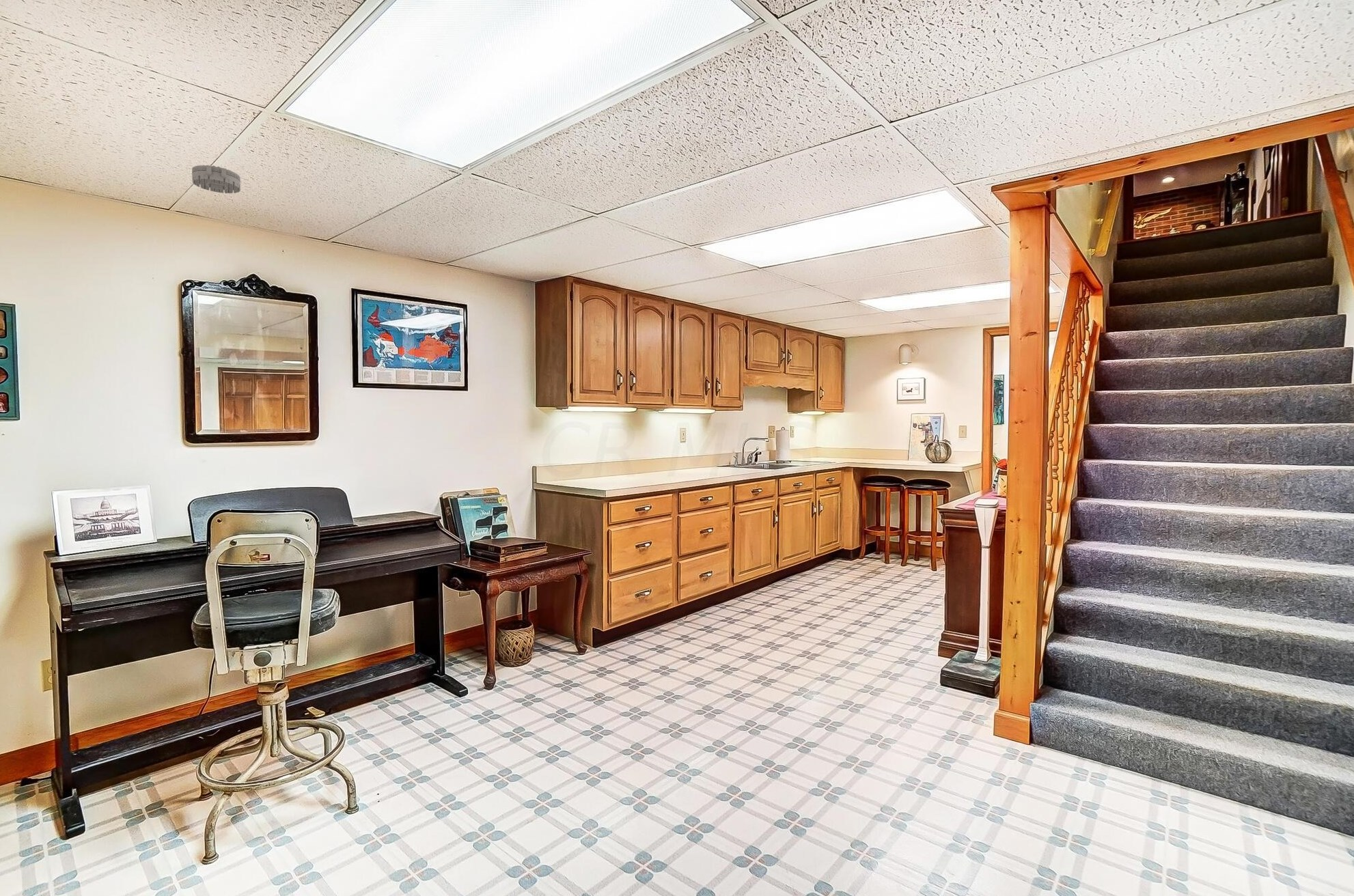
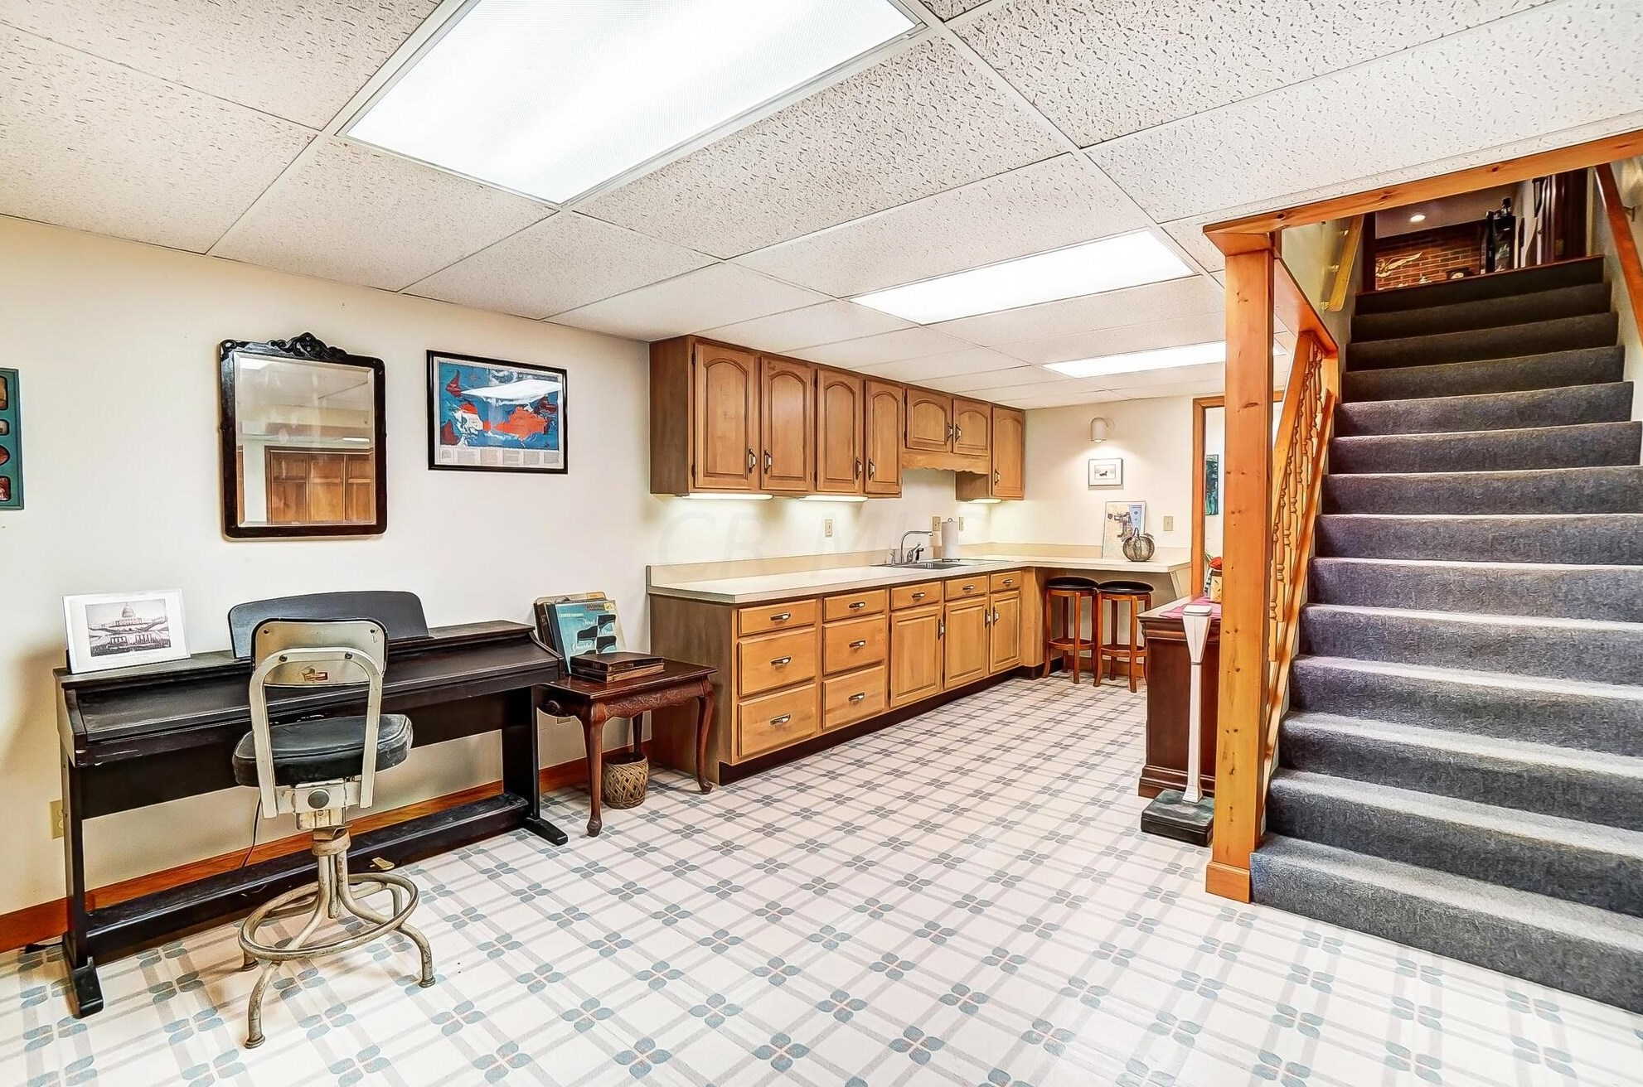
- smoke detector [191,165,241,194]
